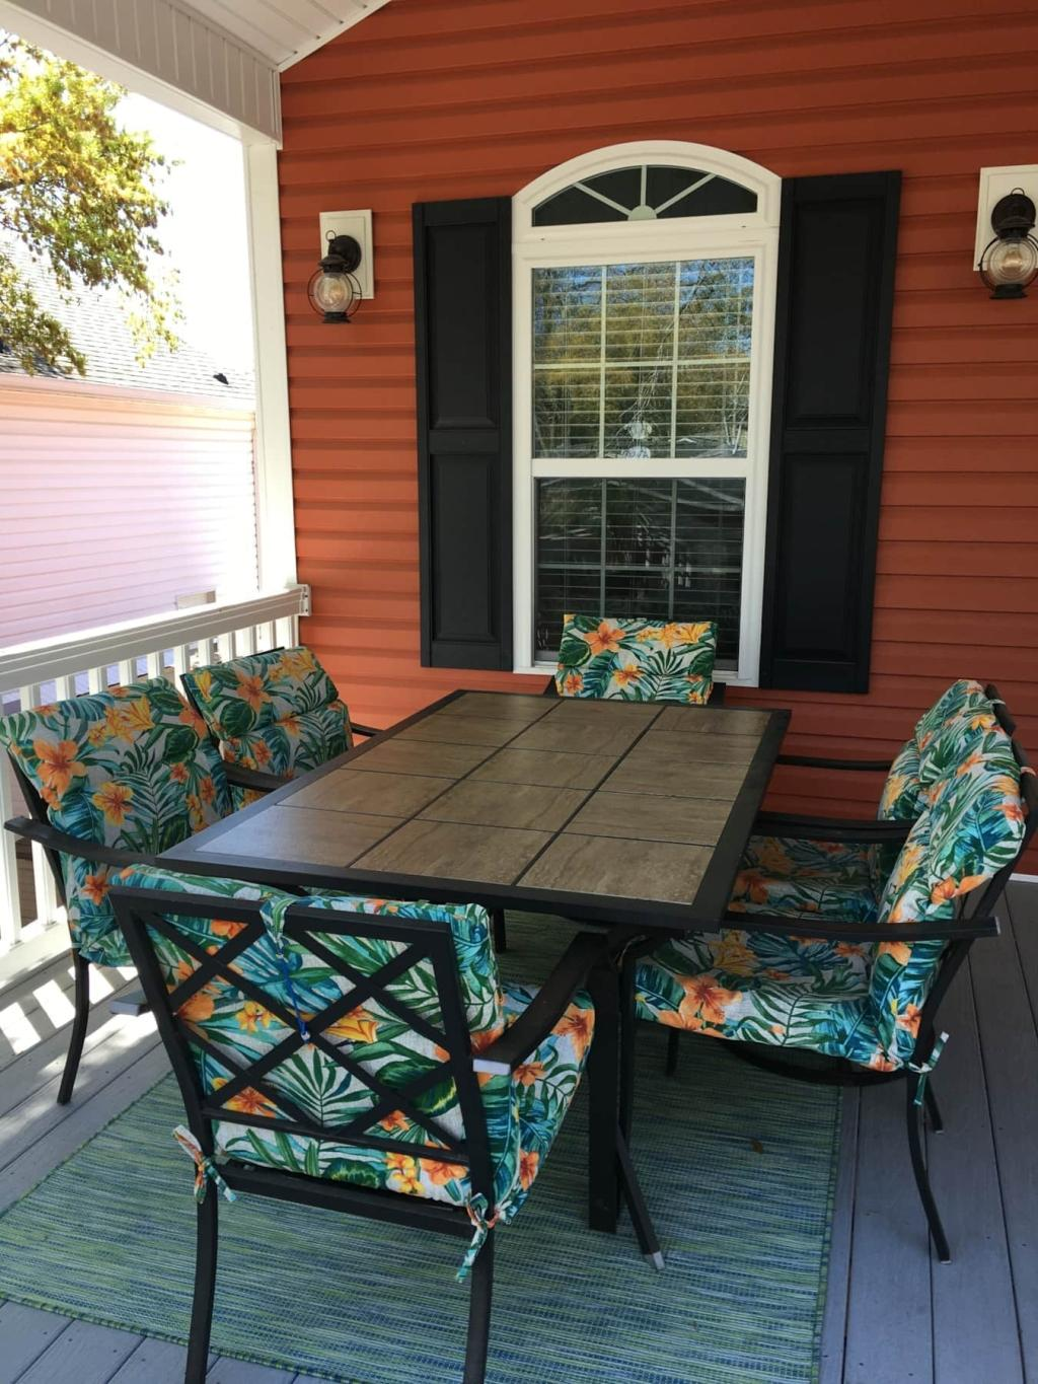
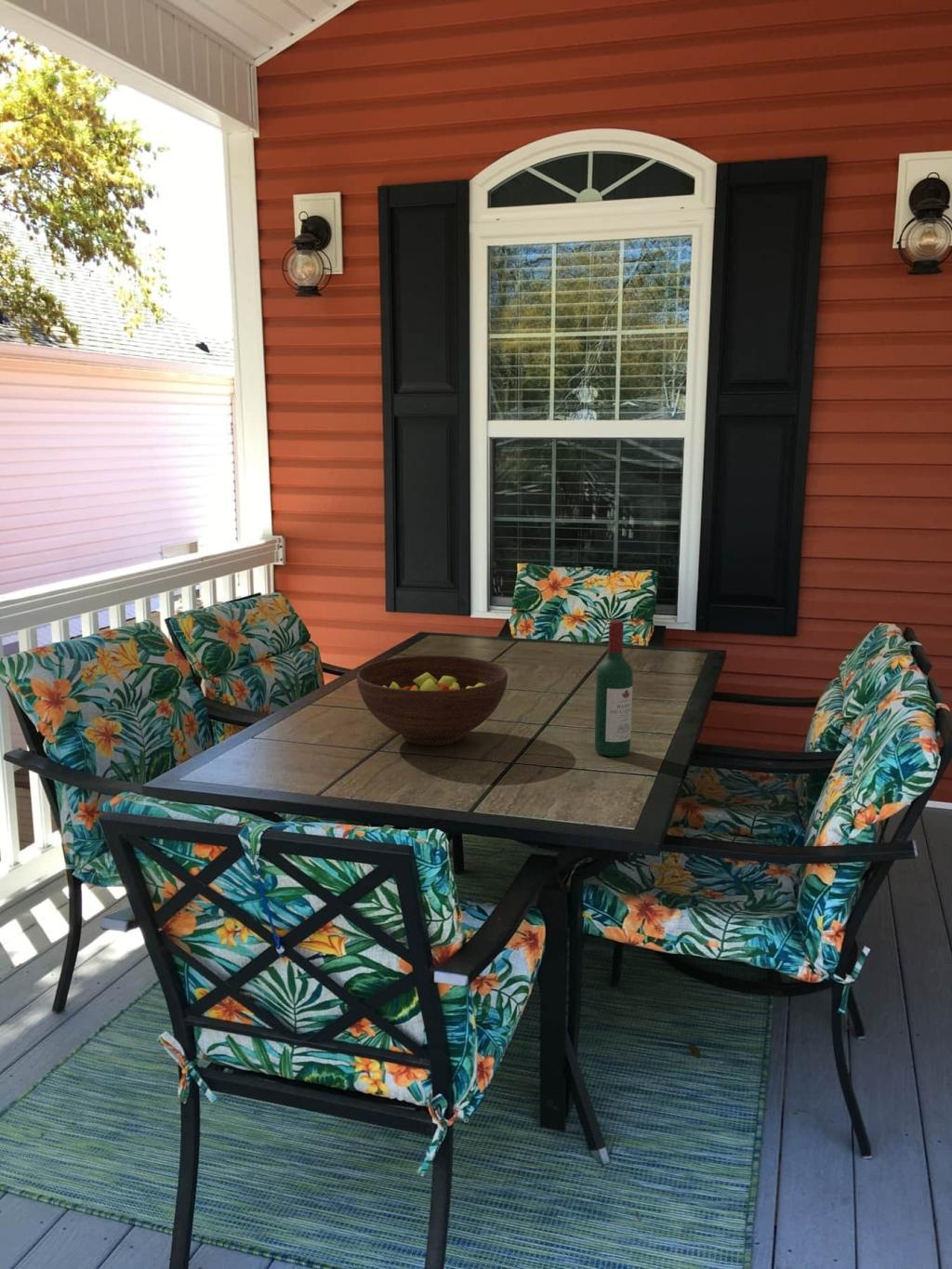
+ fruit bowl [356,654,509,747]
+ wine bottle [594,619,634,758]
